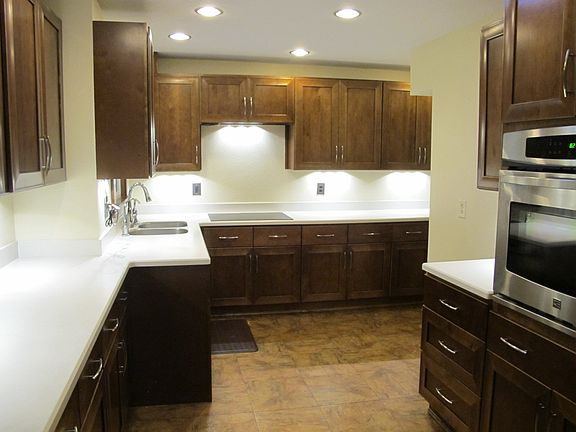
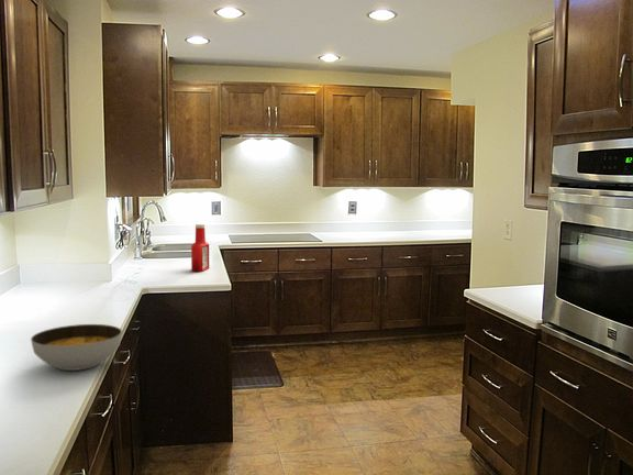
+ soap bottle [190,223,210,273]
+ soup bowl [30,323,123,372]
